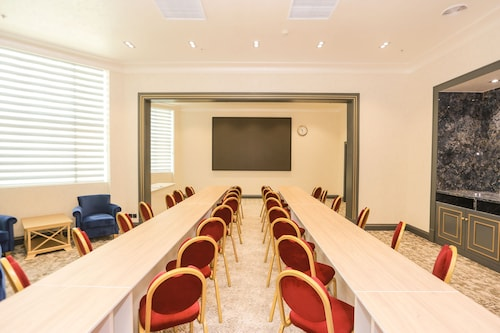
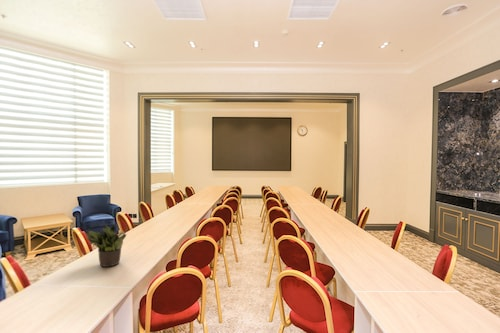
+ potted plant [85,223,129,268]
